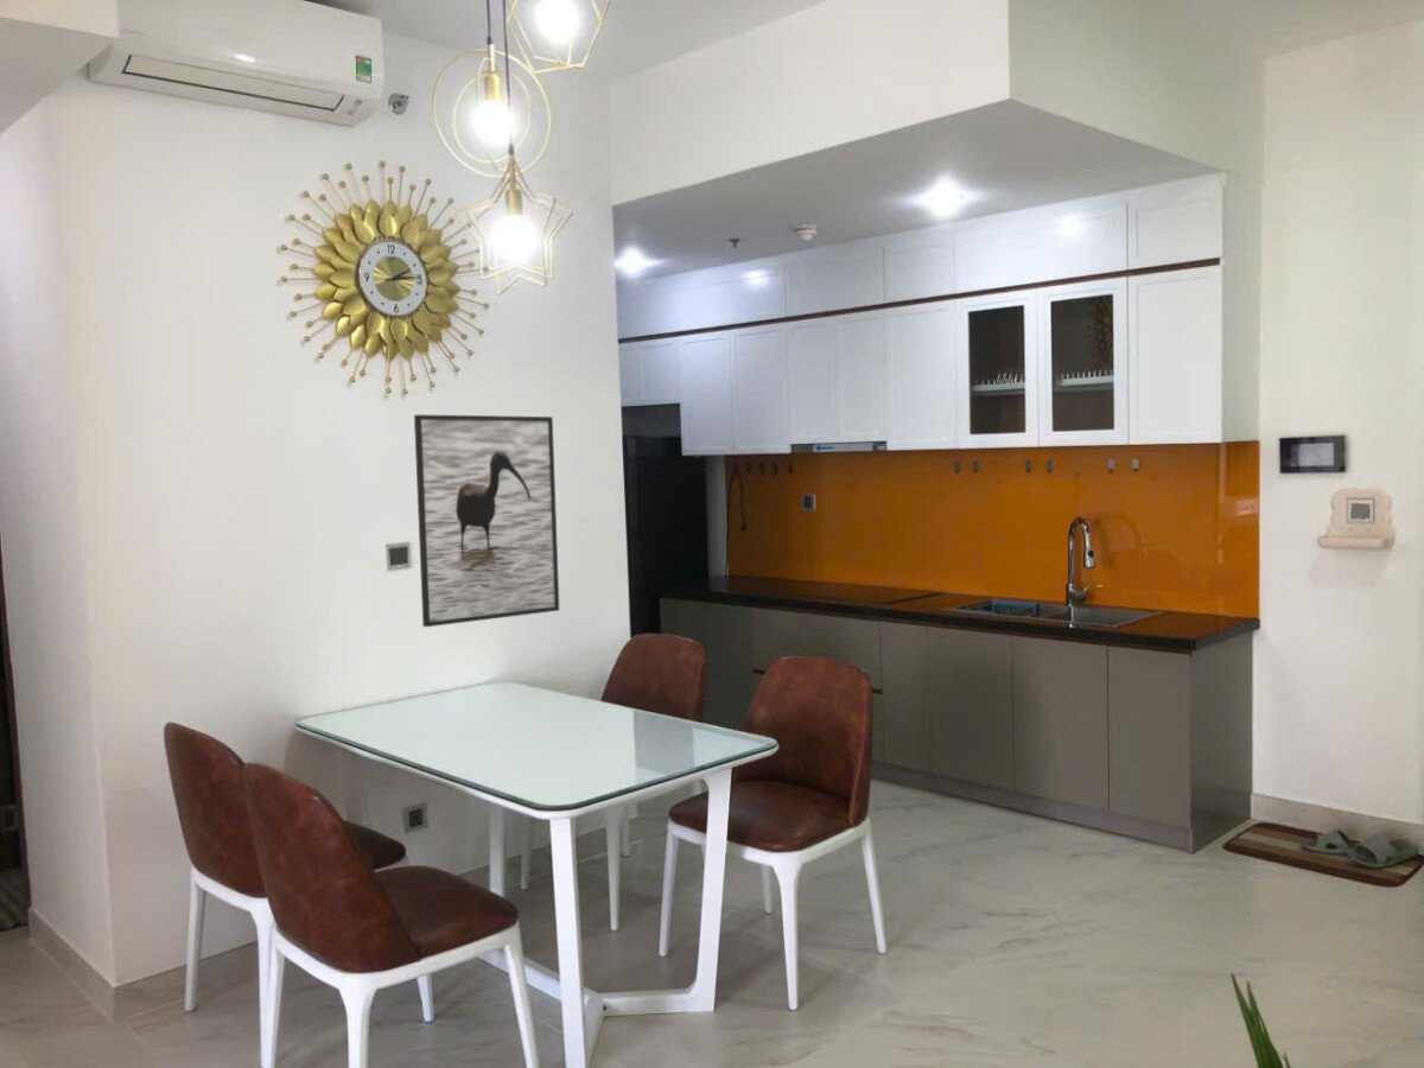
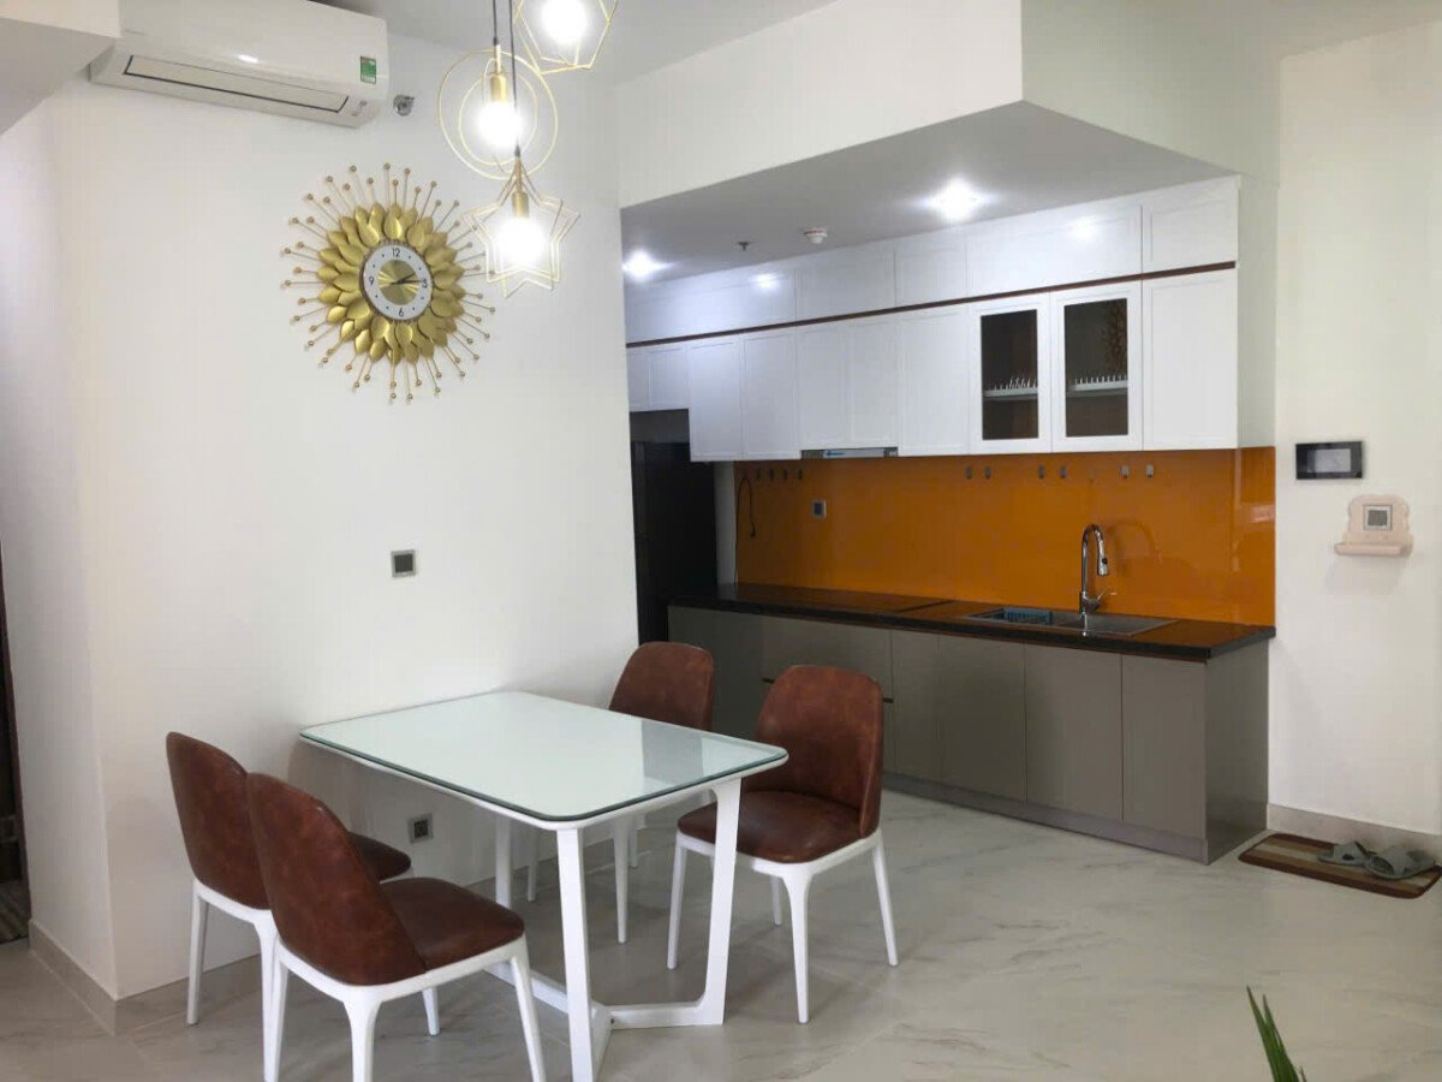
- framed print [413,413,560,628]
